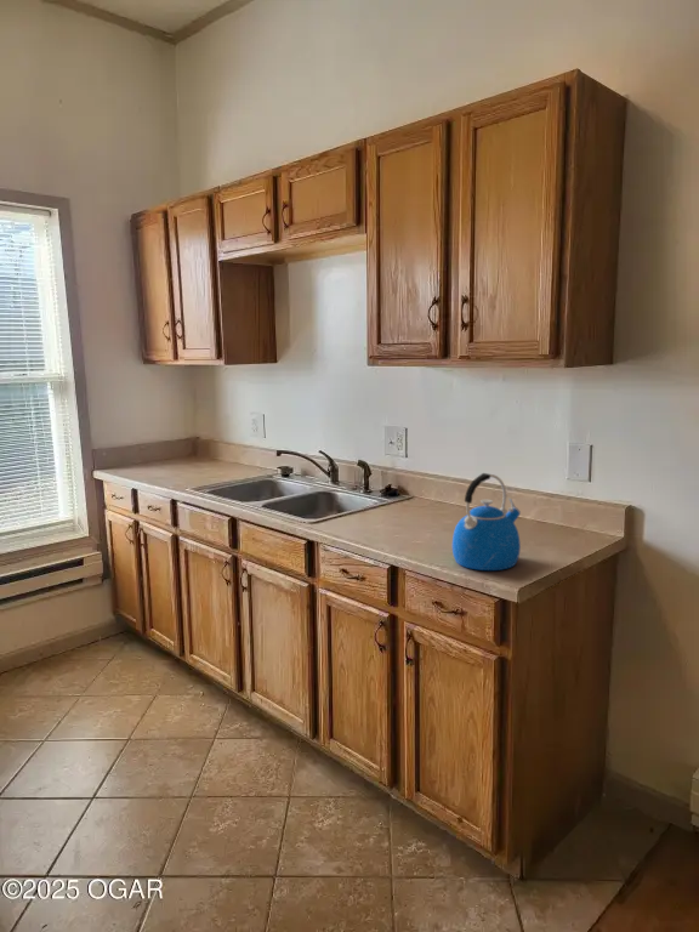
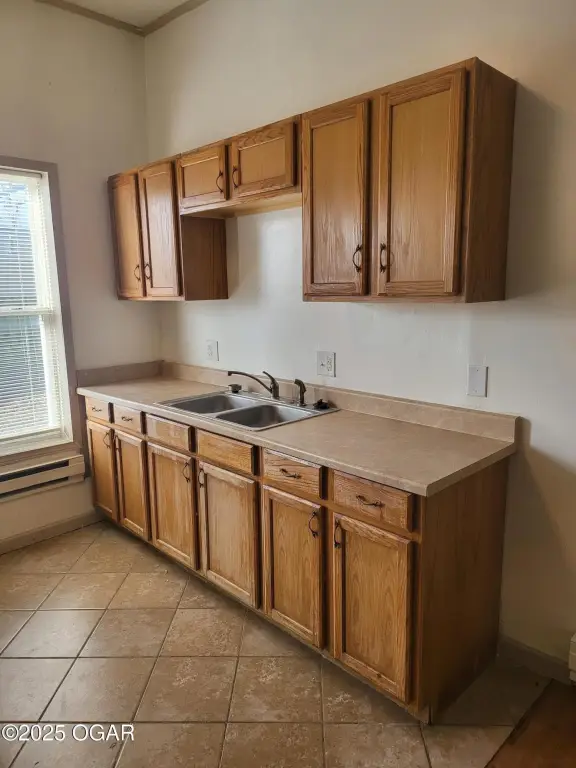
- kettle [451,472,522,572]
